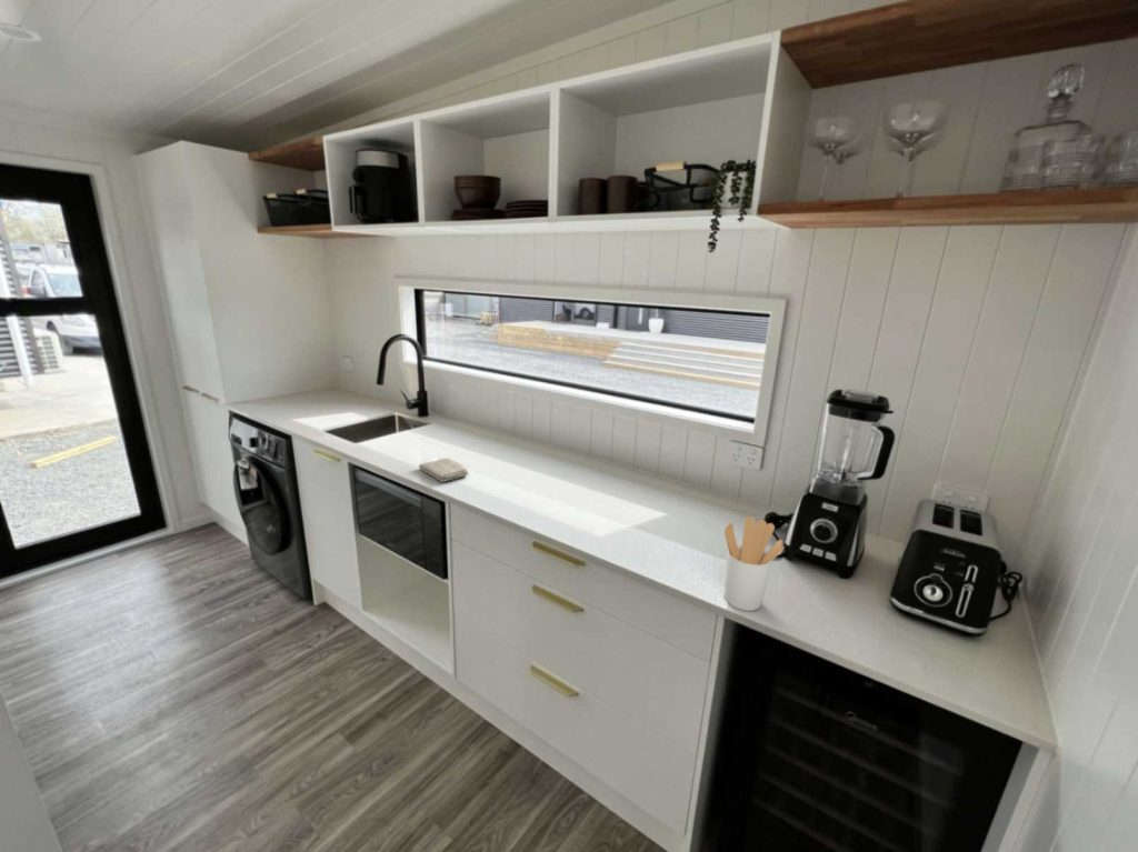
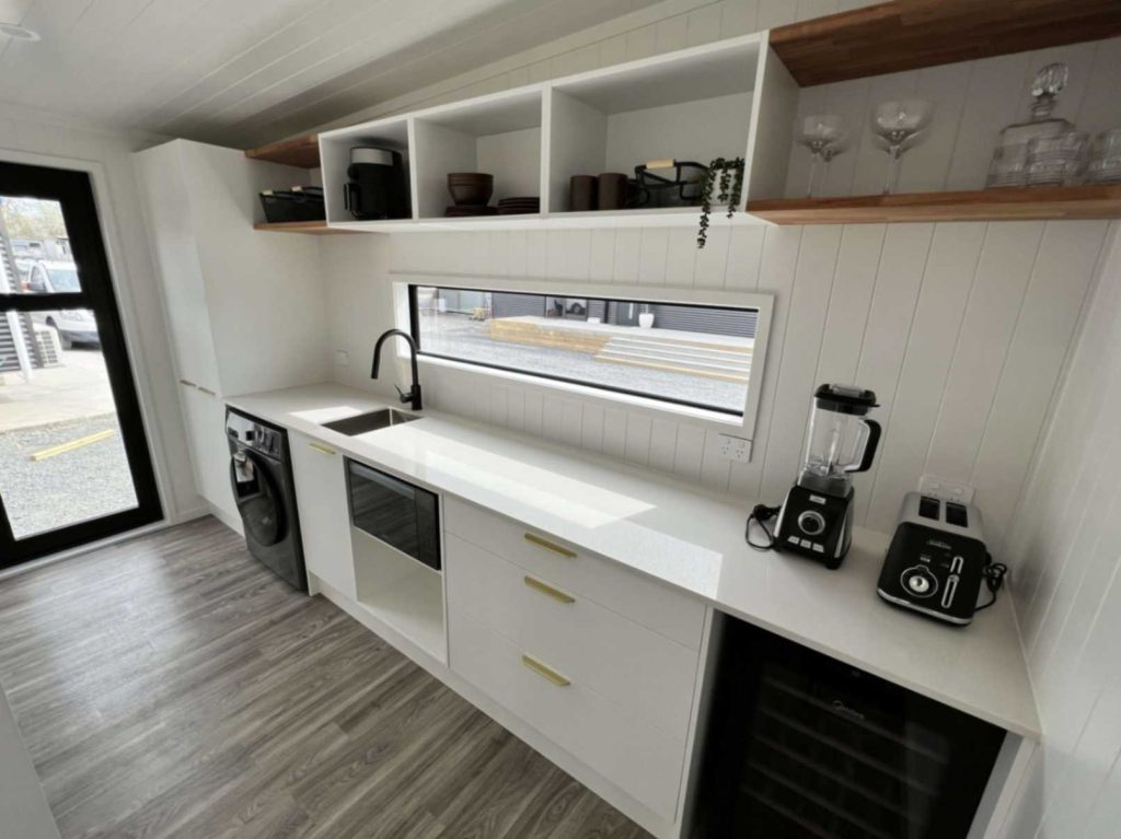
- utensil holder [723,515,785,612]
- washcloth [418,457,470,483]
